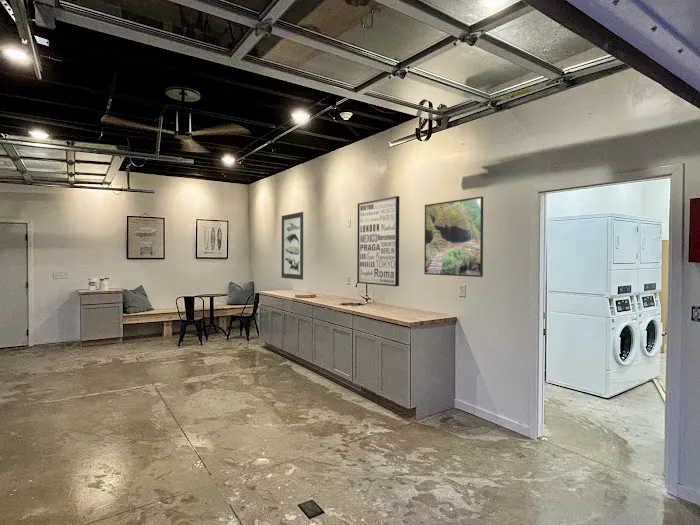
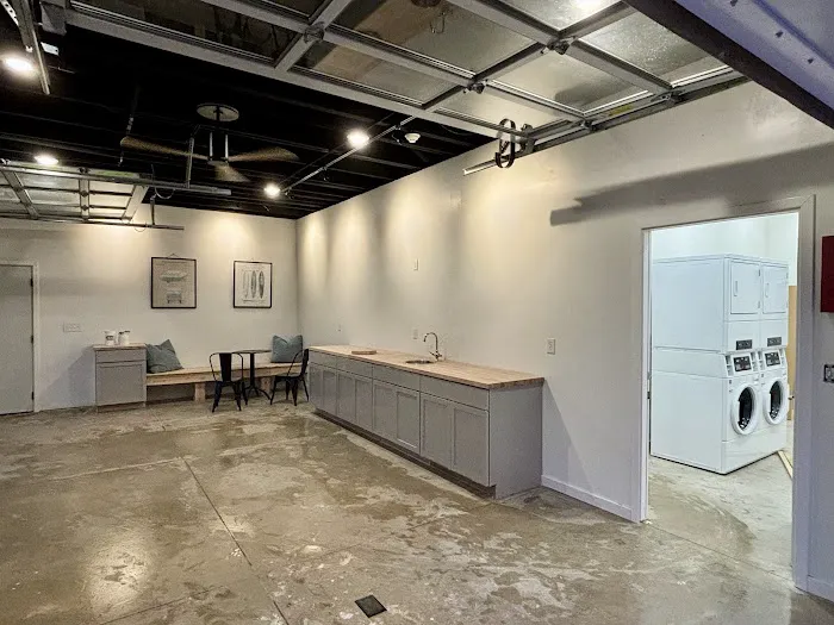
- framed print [423,195,484,278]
- wall art [281,211,304,281]
- wall art [356,195,400,287]
